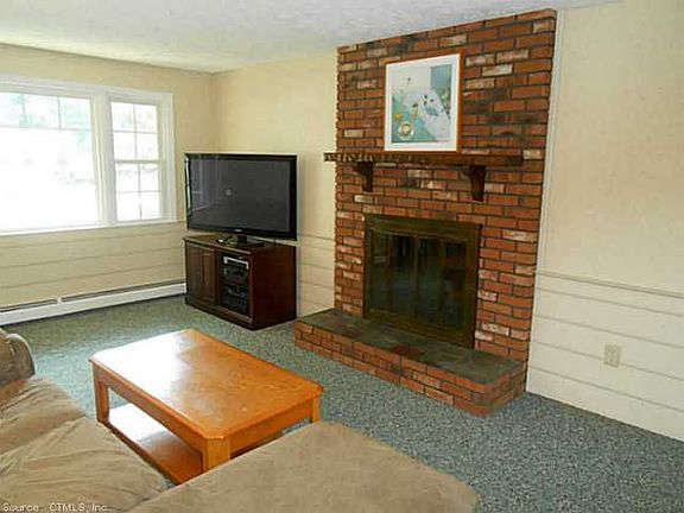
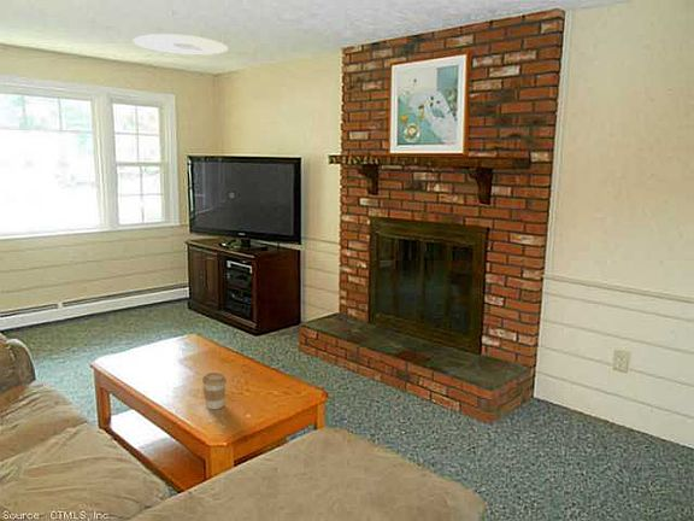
+ coffee cup [201,371,228,410]
+ ceiling light [133,33,229,57]
